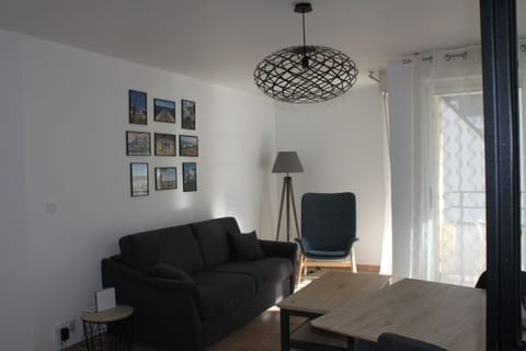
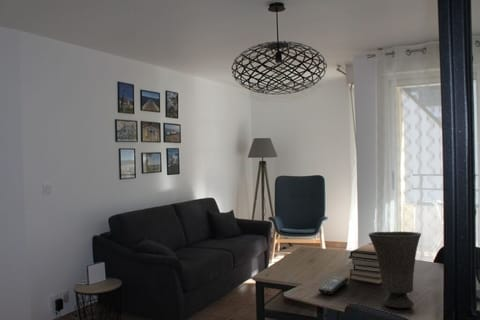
+ vase [368,231,422,308]
+ remote control [318,275,349,295]
+ book stack [348,242,382,285]
